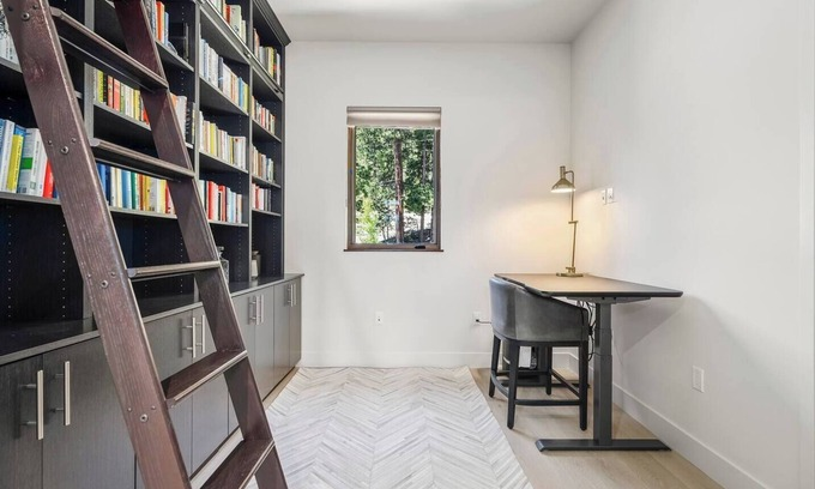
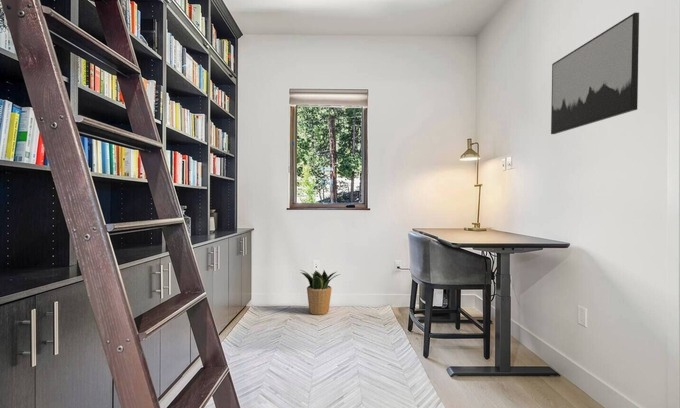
+ potted plant [299,269,341,316]
+ wall art [550,12,640,135]
